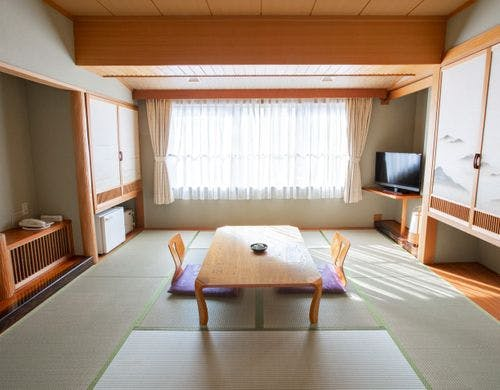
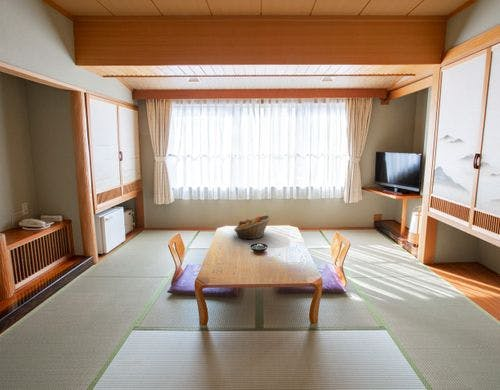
+ fruit basket [233,214,271,240]
